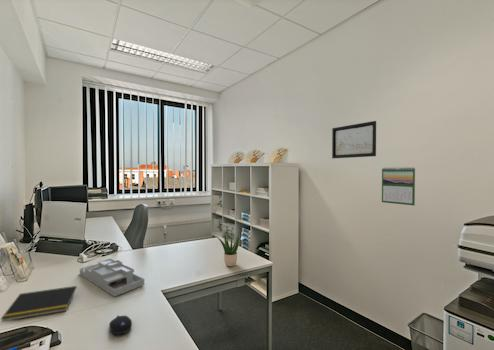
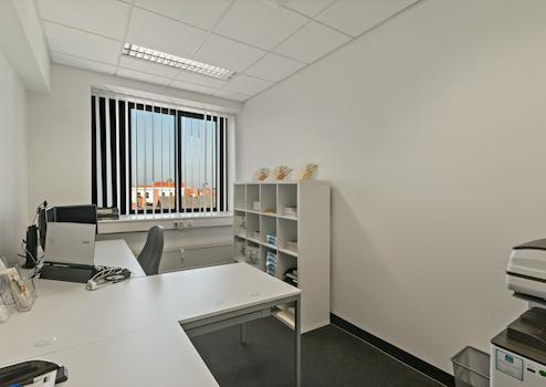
- computer mouse [109,315,133,336]
- potted plant [215,232,241,267]
- notepad [0,285,77,323]
- desk organizer [79,258,145,297]
- wall art [331,120,377,159]
- calendar [381,166,416,207]
